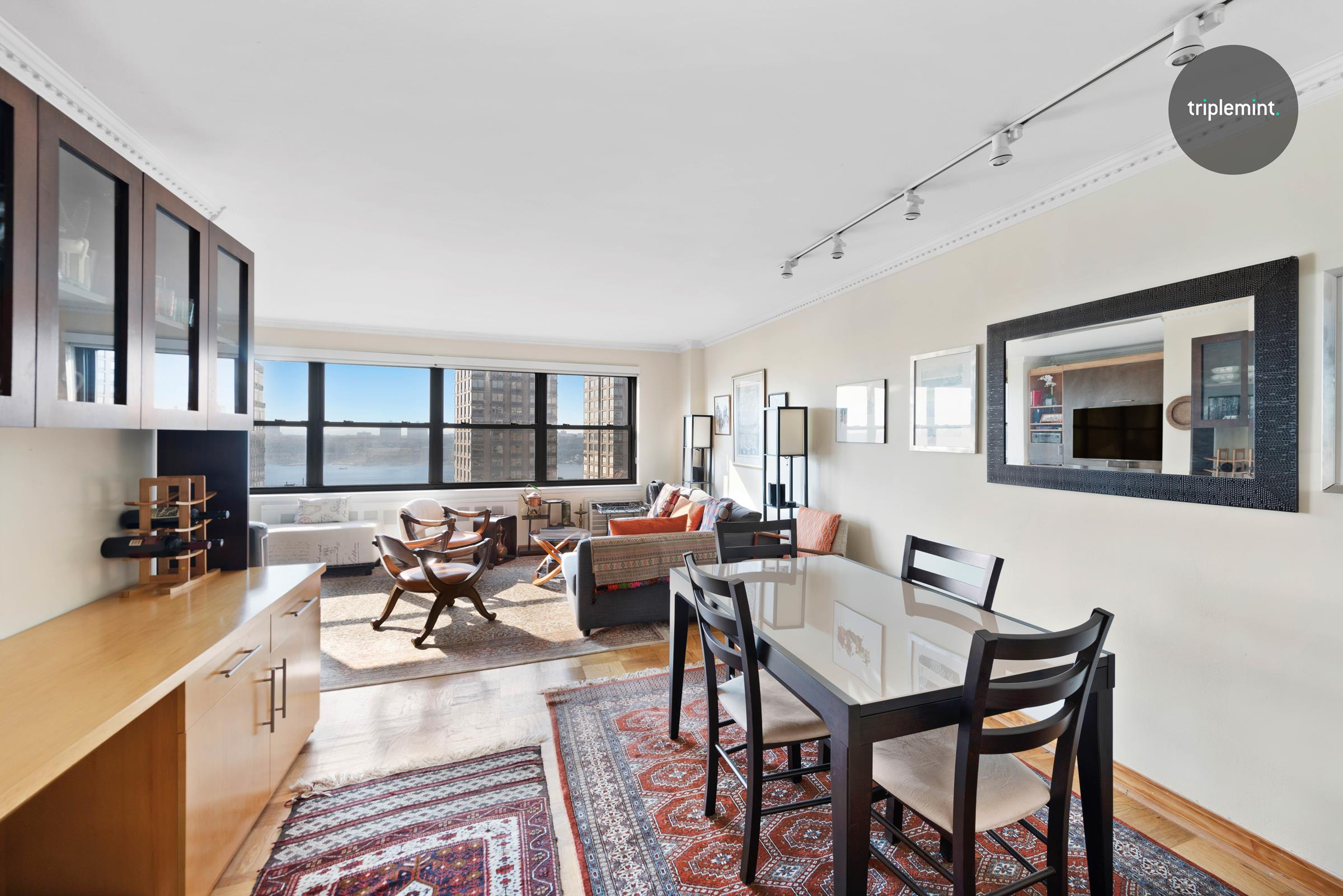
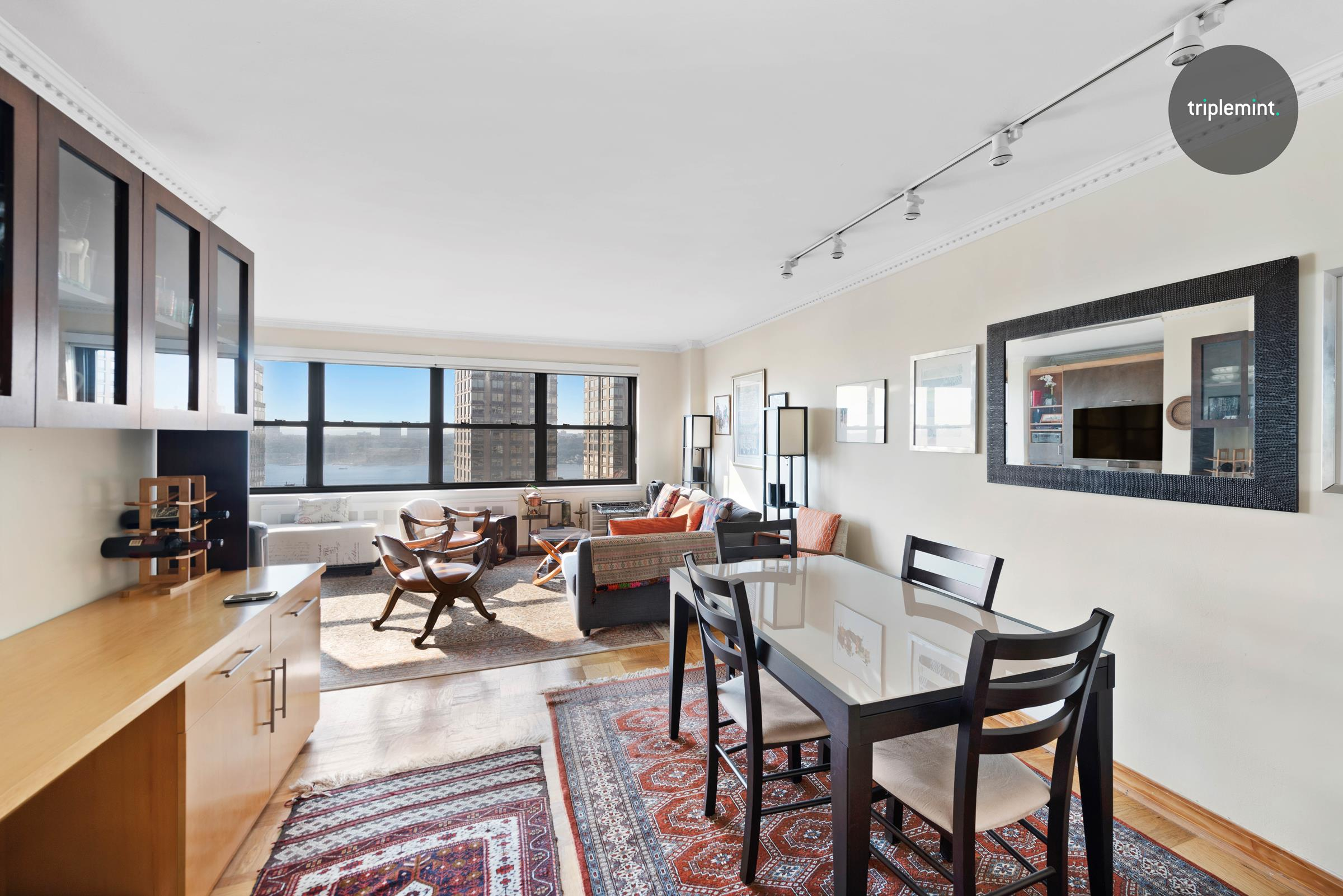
+ cell phone [222,590,278,603]
